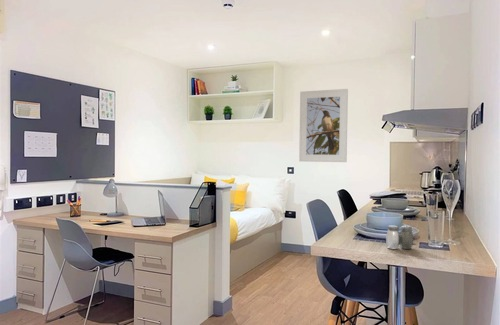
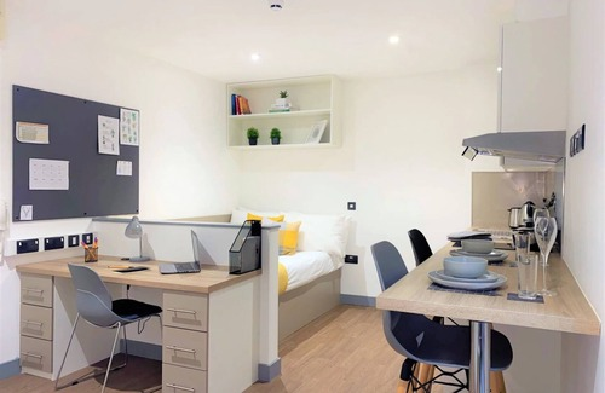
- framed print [298,88,349,163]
- salt and pepper shaker [385,225,414,250]
